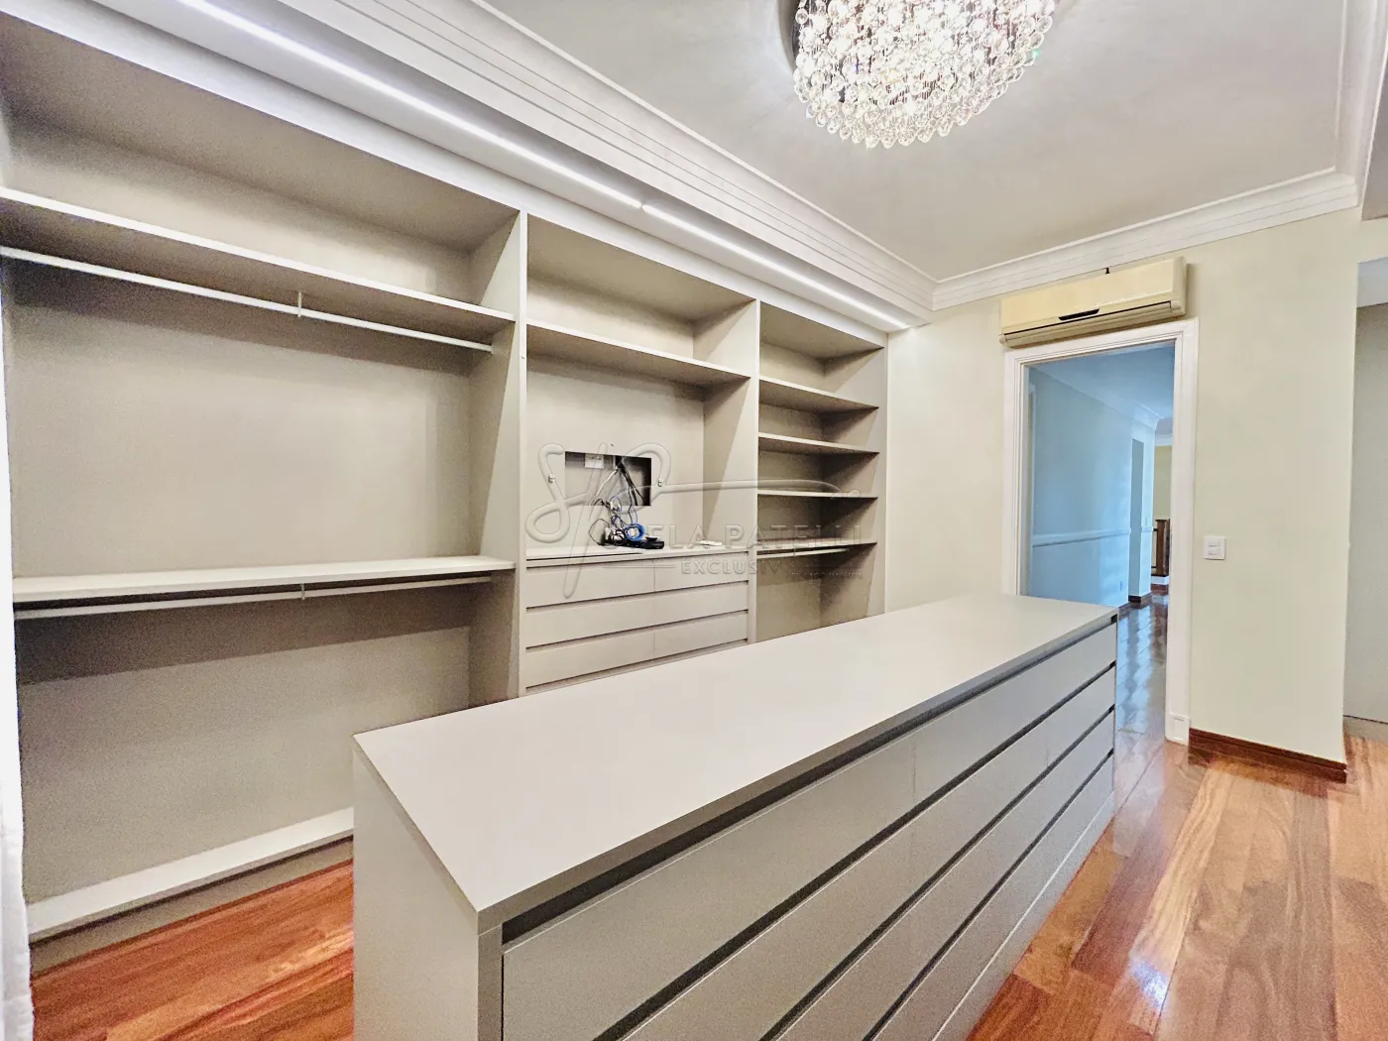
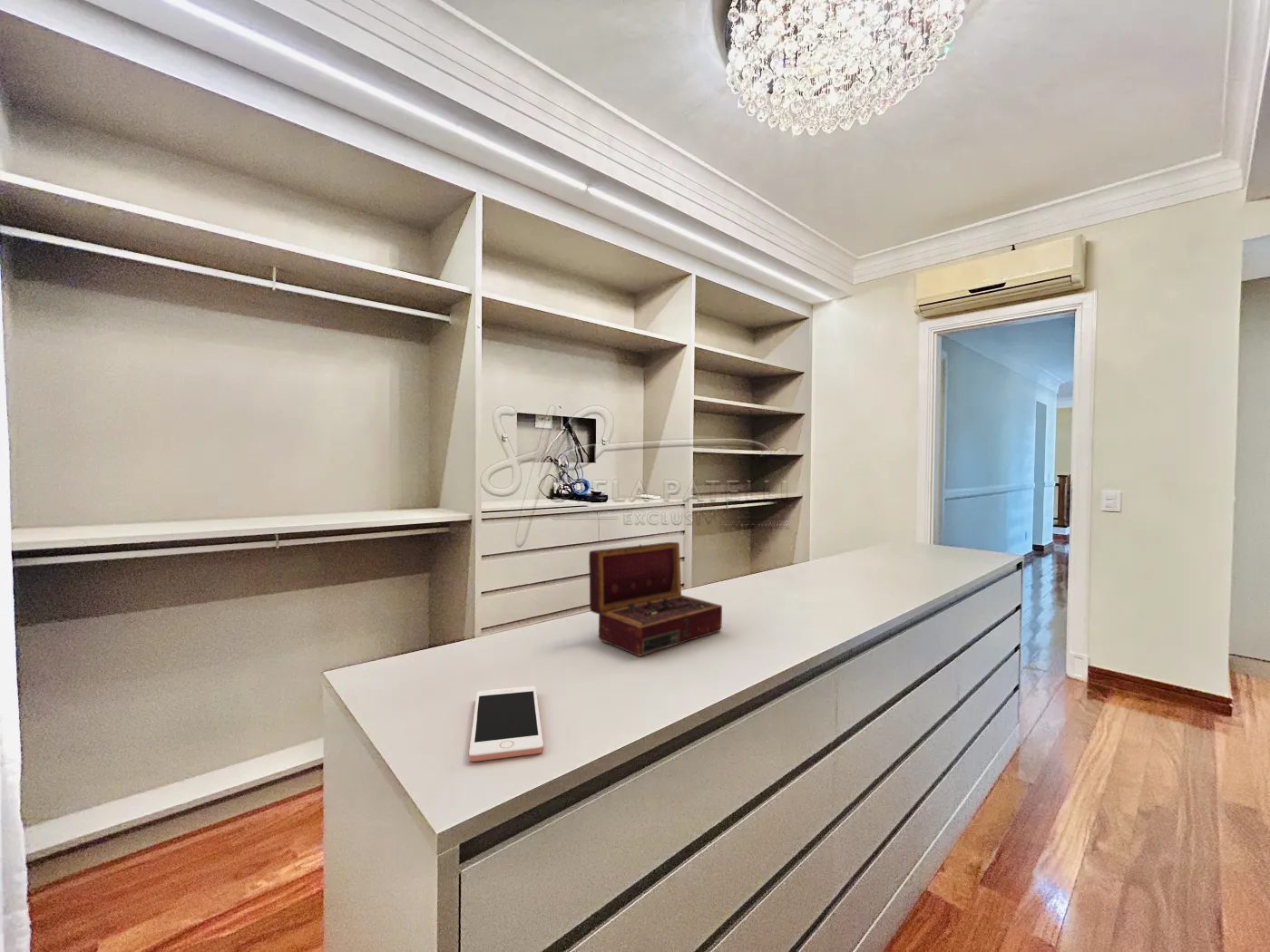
+ cell phone [468,685,544,763]
+ wooden box [588,541,723,657]
